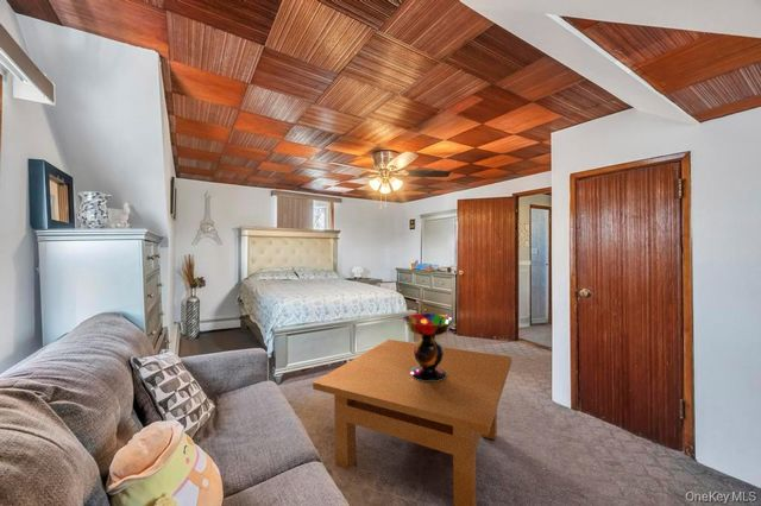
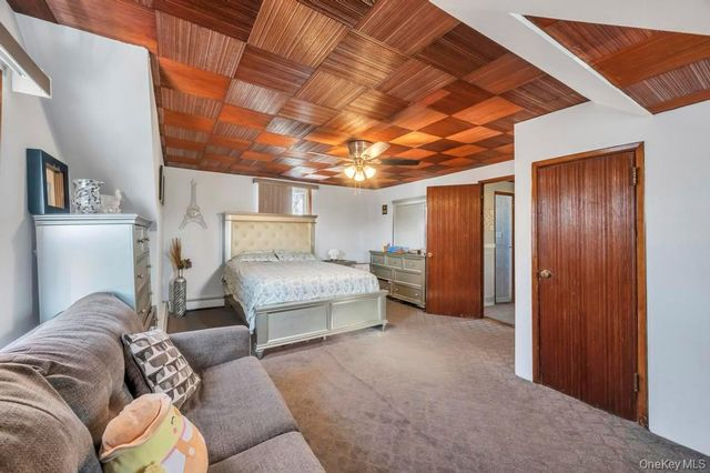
- table [312,339,512,506]
- decorative bowl [401,312,457,381]
